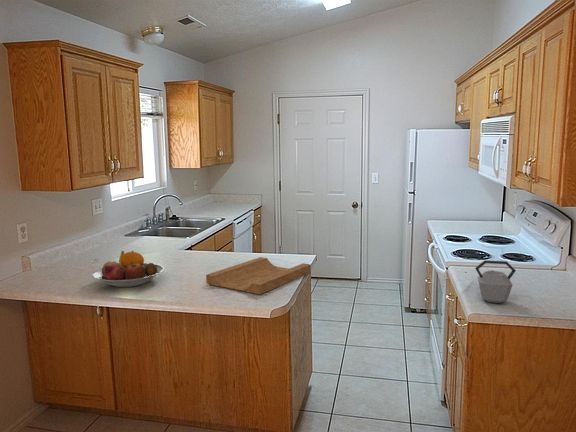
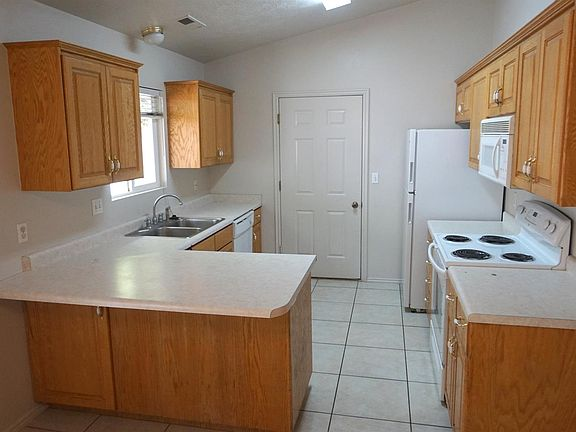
- fruit bowl [91,250,165,288]
- cutting board [205,256,312,295]
- kettle [474,259,517,304]
